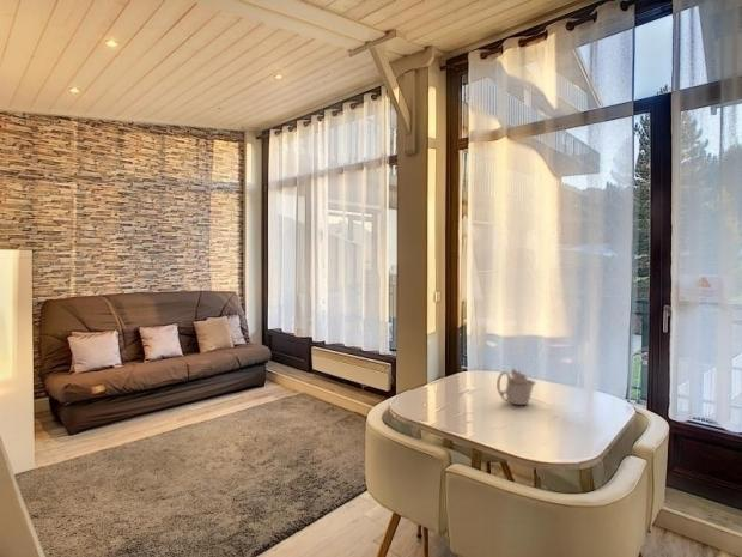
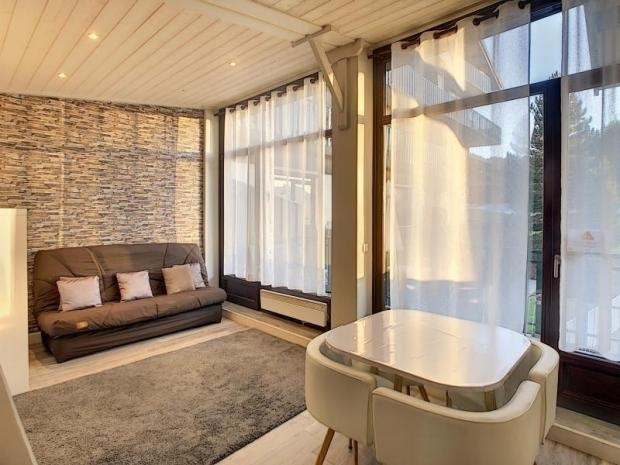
- teapot [495,368,537,406]
